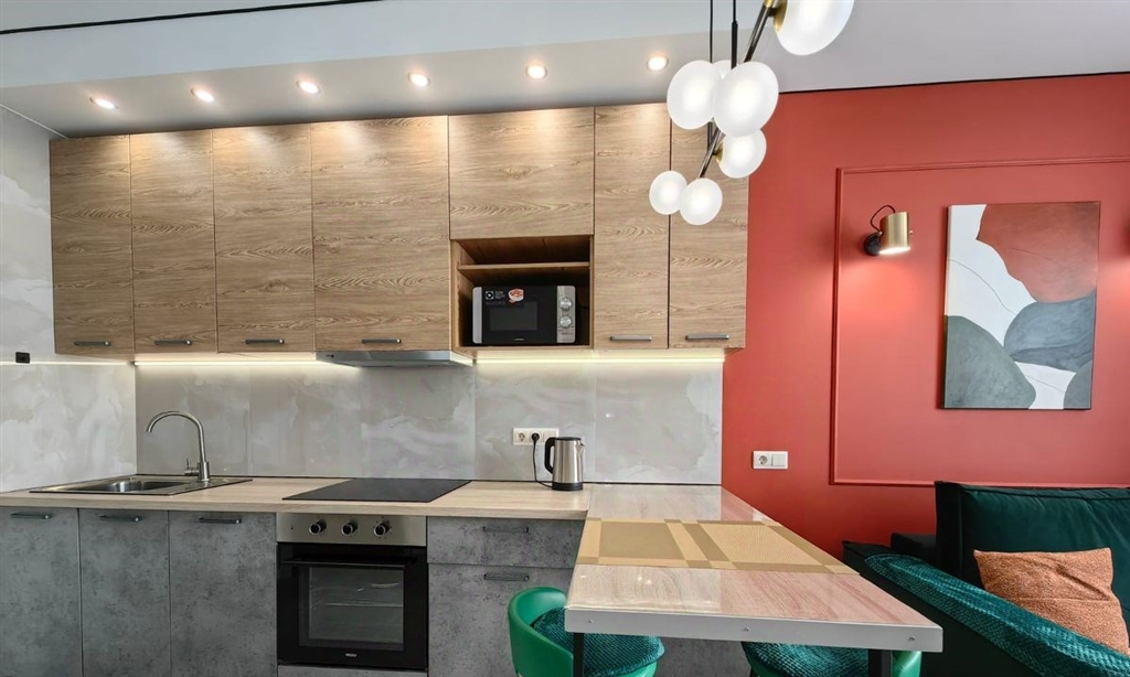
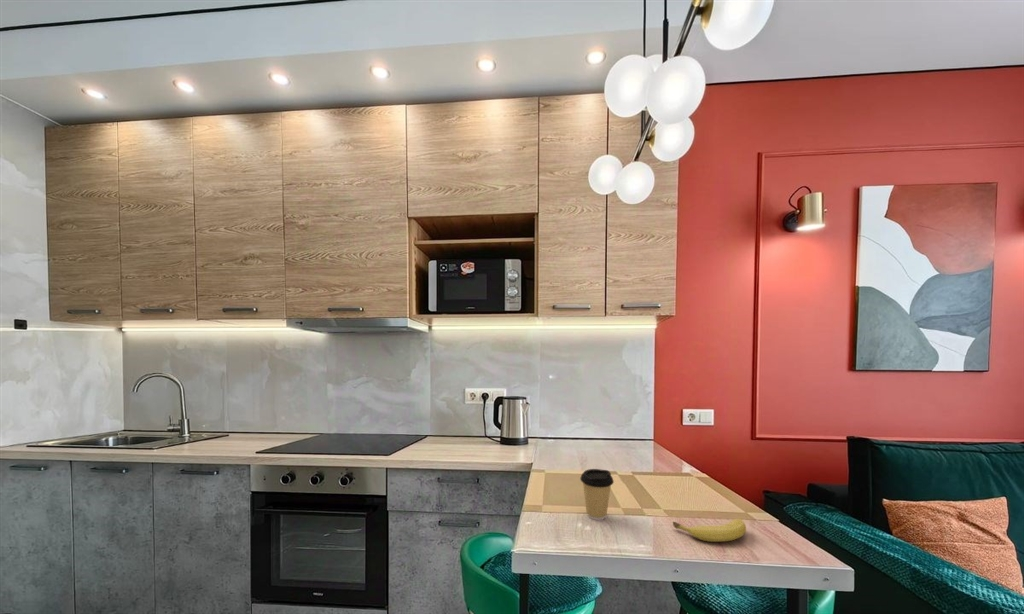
+ coffee cup [579,468,615,521]
+ fruit [672,518,747,543]
